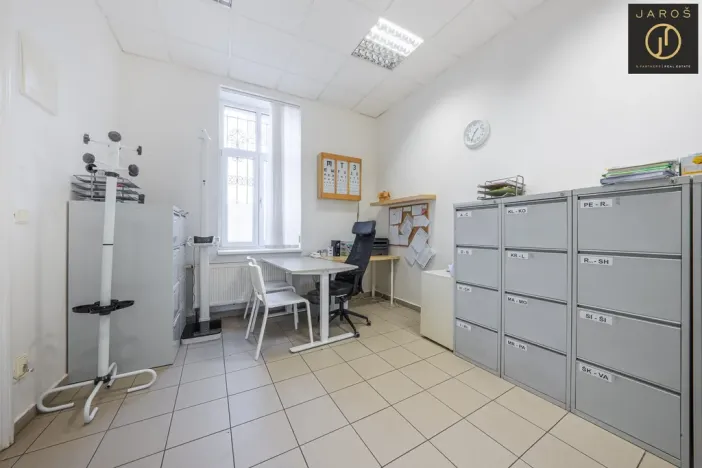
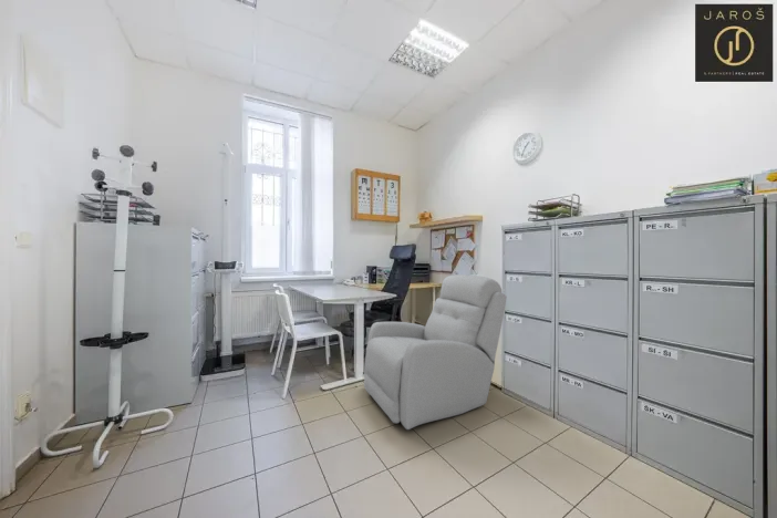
+ chair [363,273,508,431]
